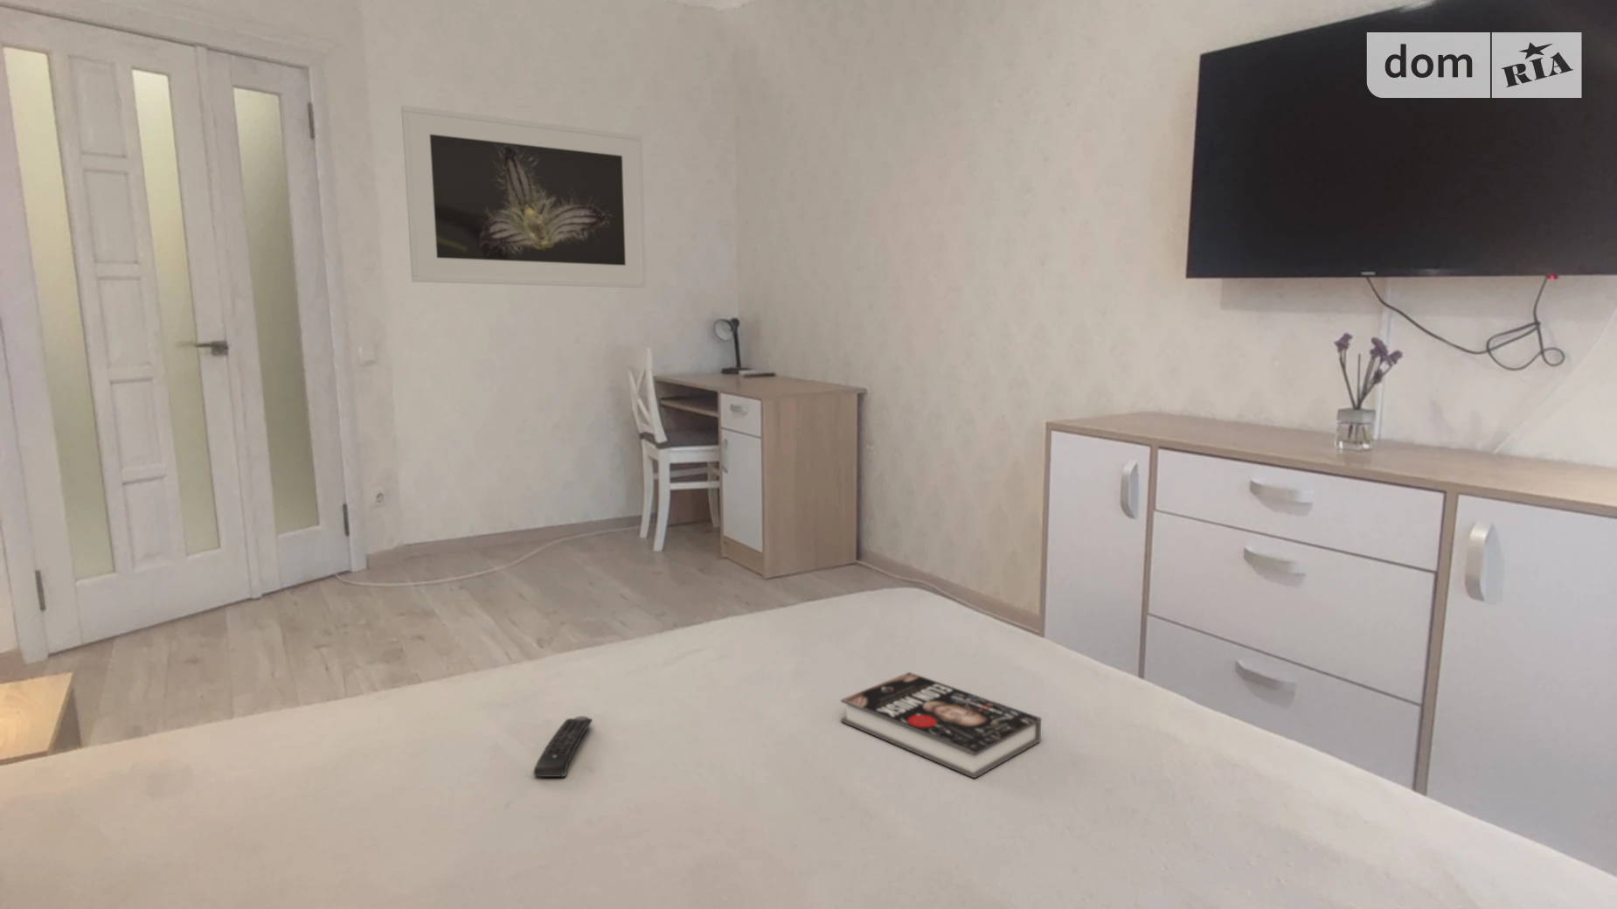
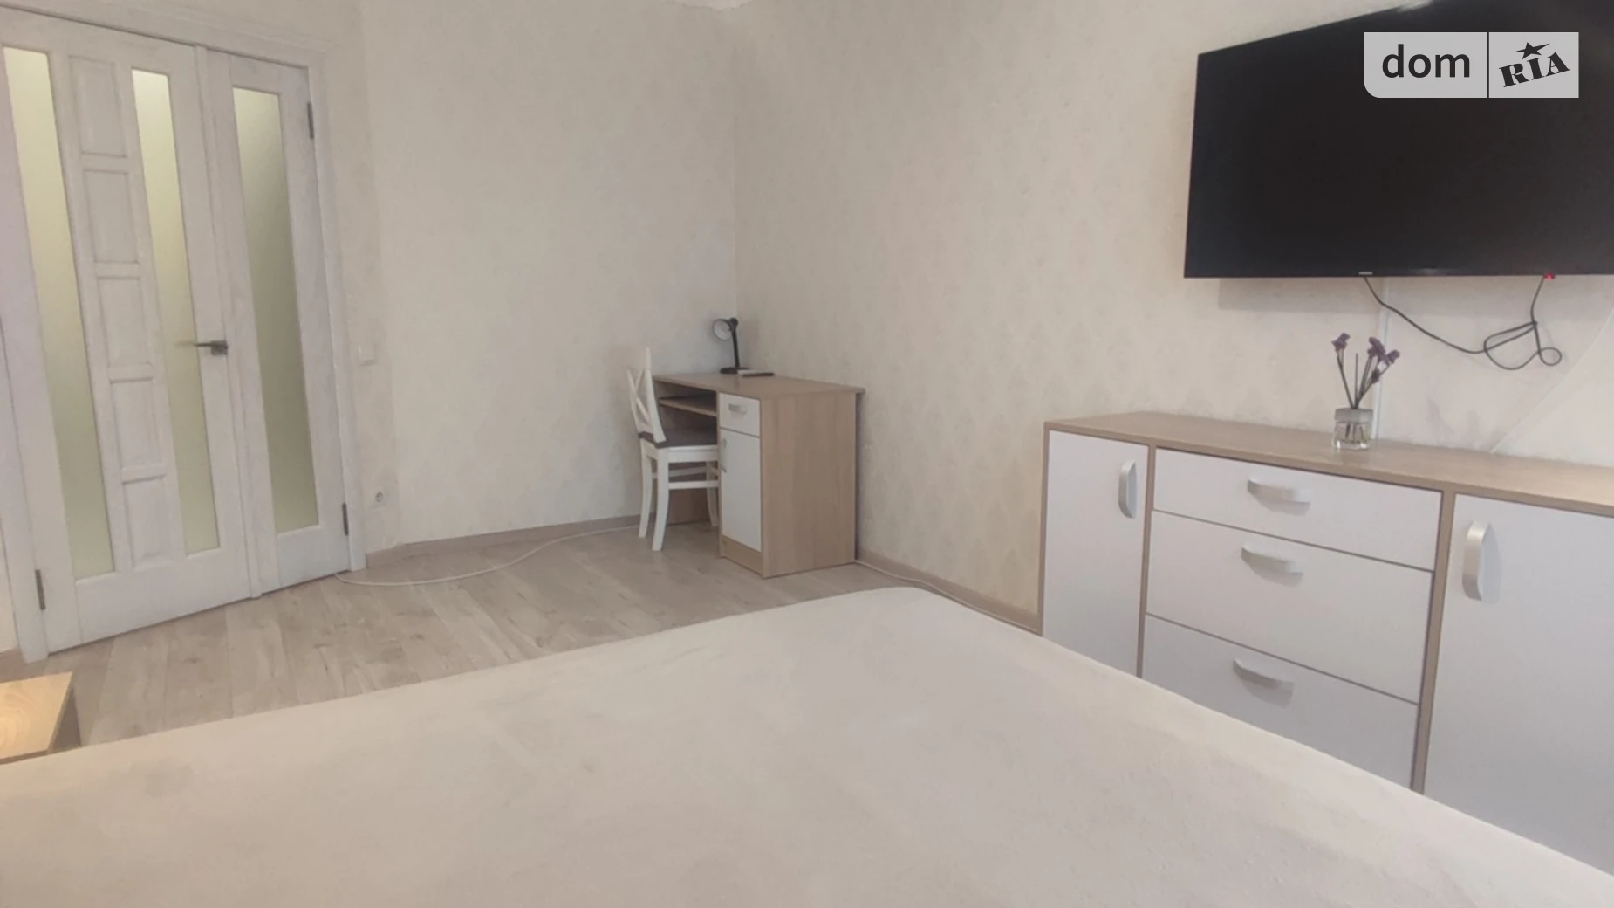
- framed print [400,104,646,289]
- remote control [532,715,593,778]
- book [840,671,1042,779]
